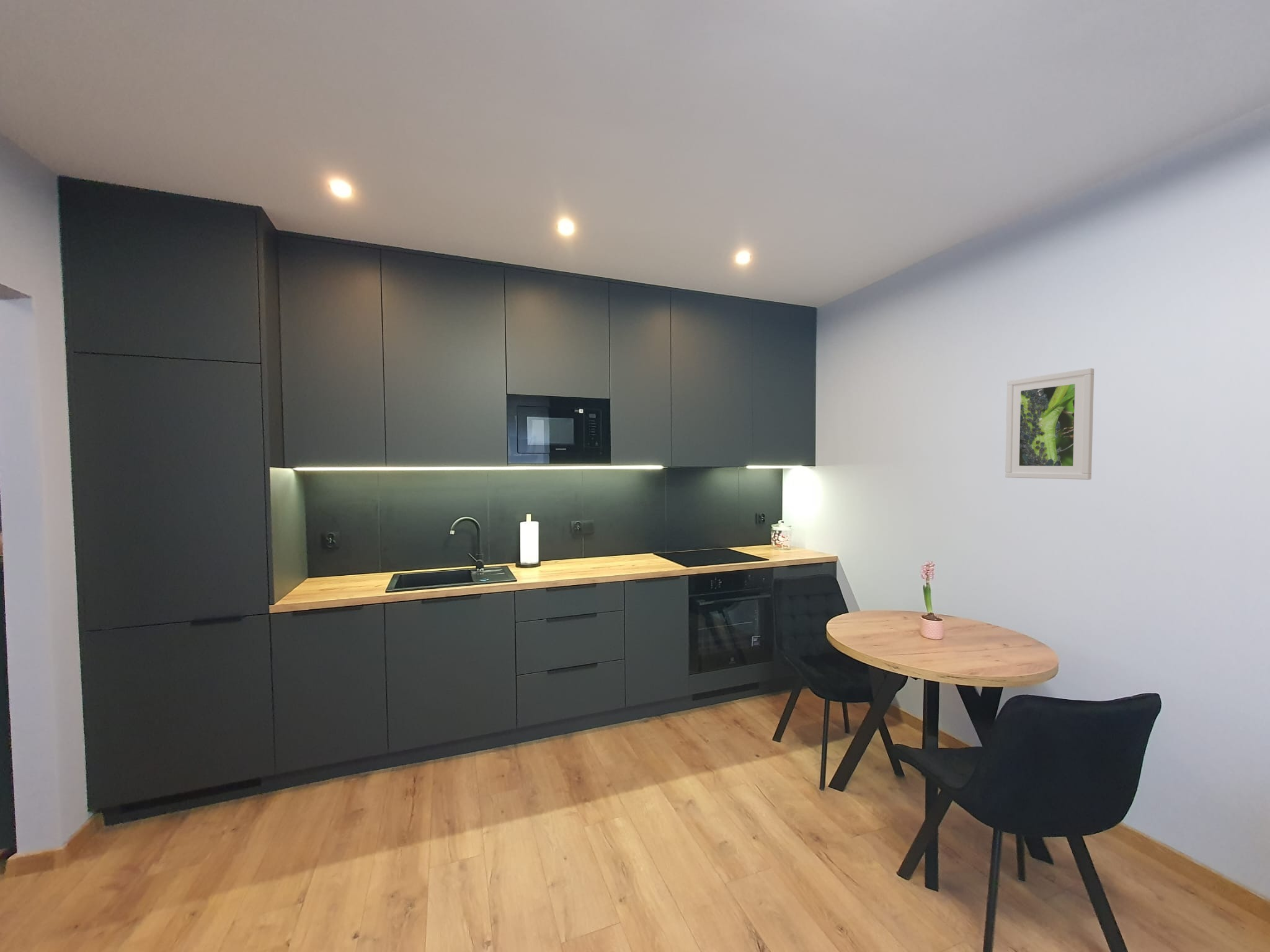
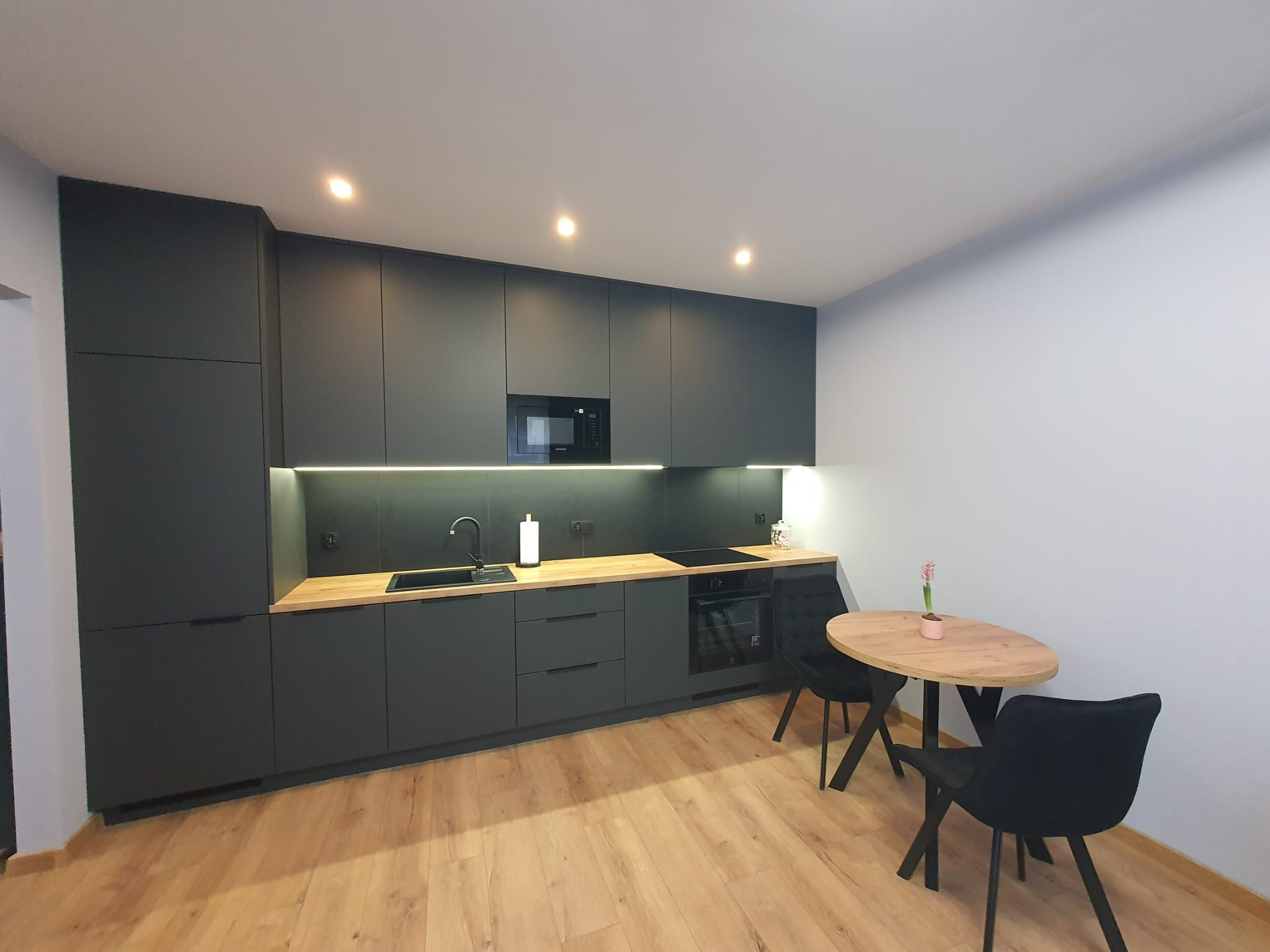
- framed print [1005,368,1095,480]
